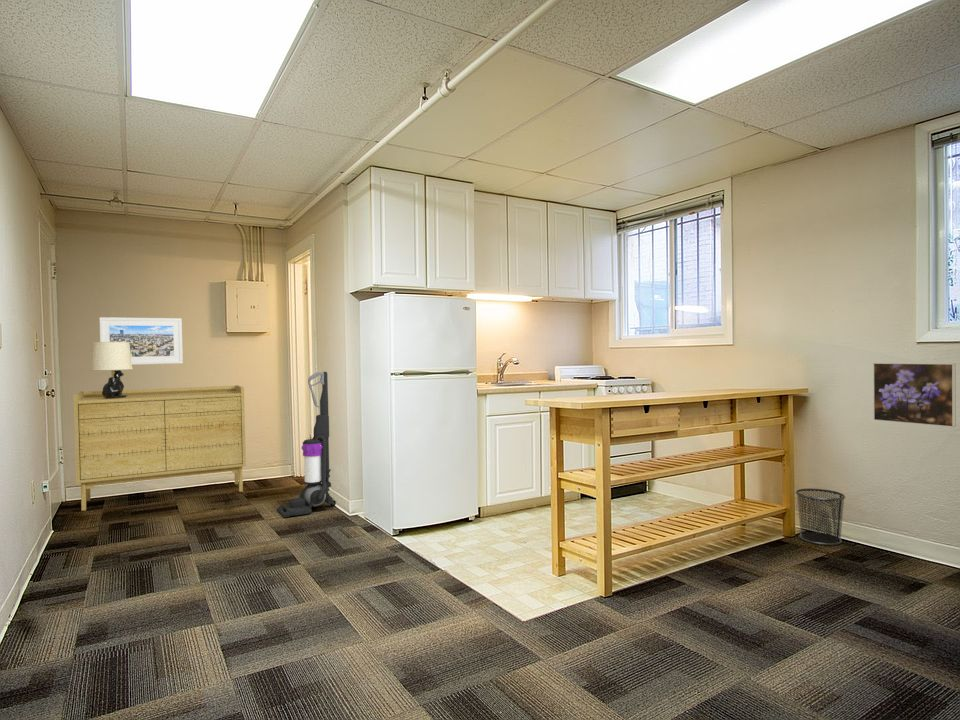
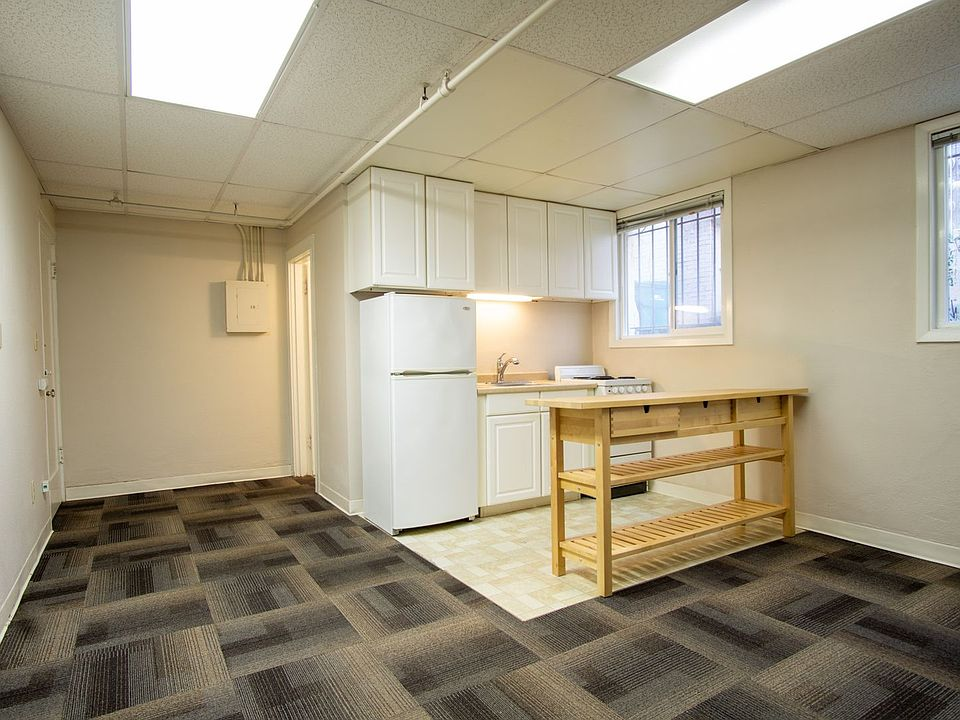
- vacuum cleaner [276,371,337,519]
- table lamp [90,341,134,399]
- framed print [872,362,957,428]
- waste bin [795,487,846,546]
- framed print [99,316,184,366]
- sideboard [73,384,247,512]
